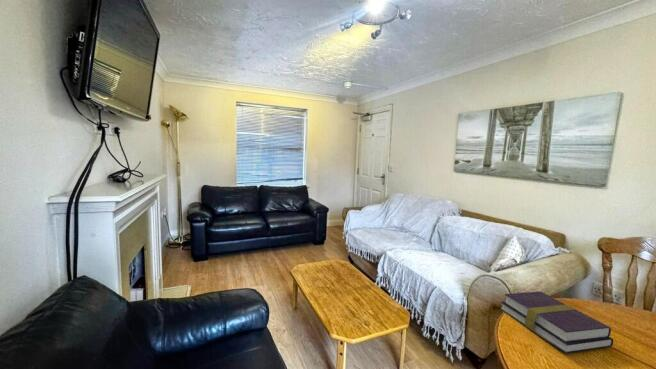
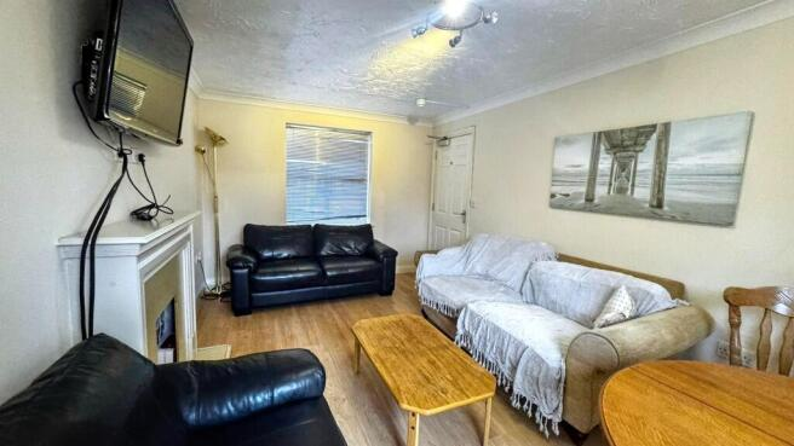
- book [499,291,614,354]
